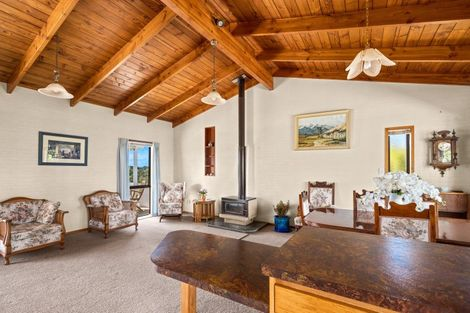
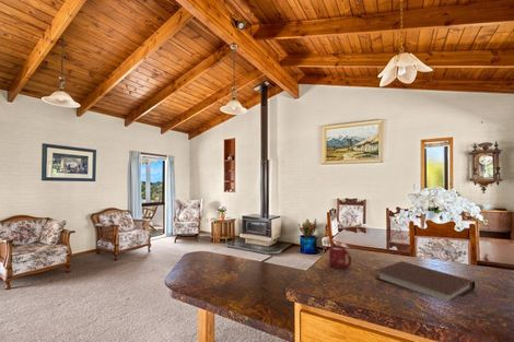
+ notebook [374,260,476,303]
+ cup [328,245,352,270]
